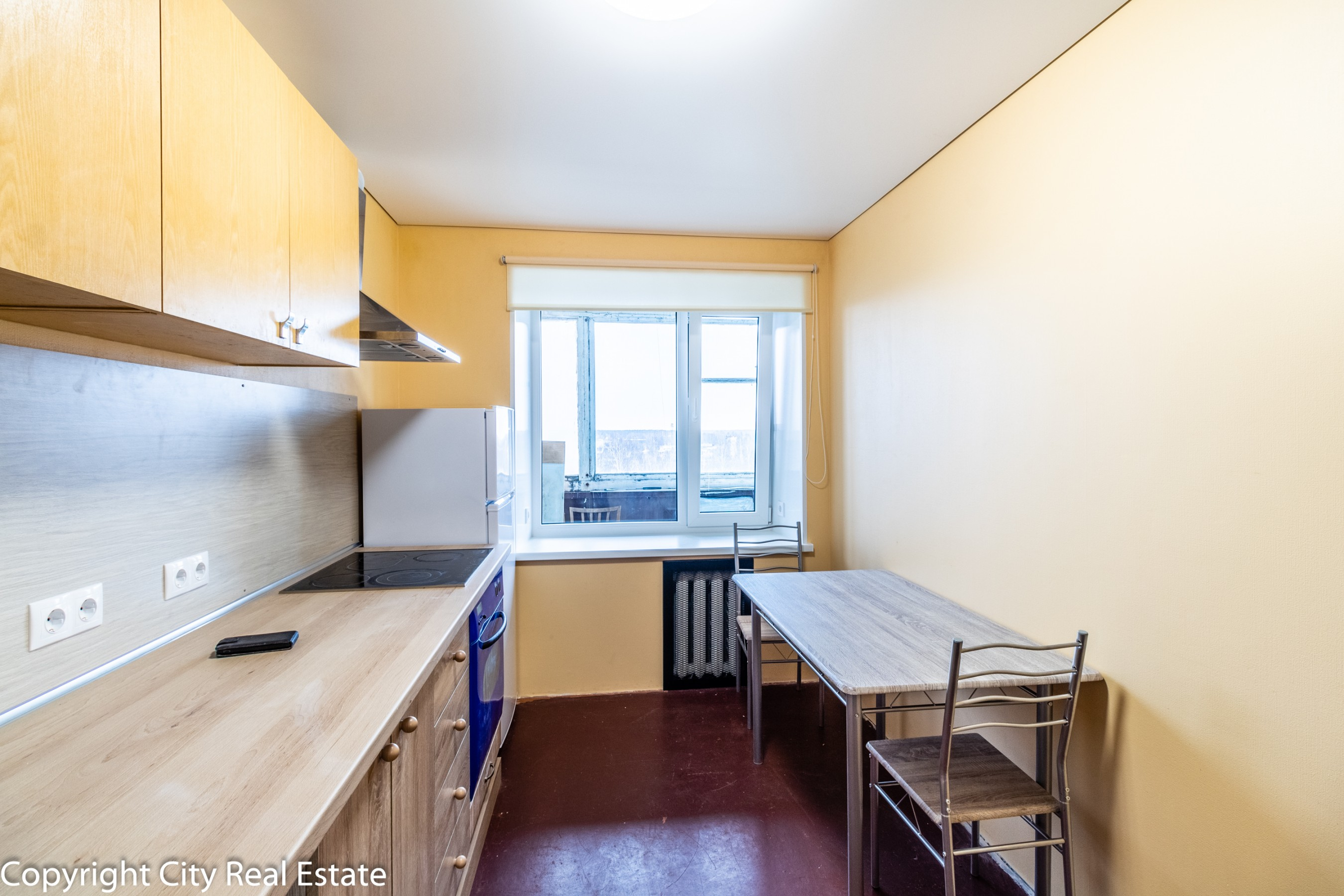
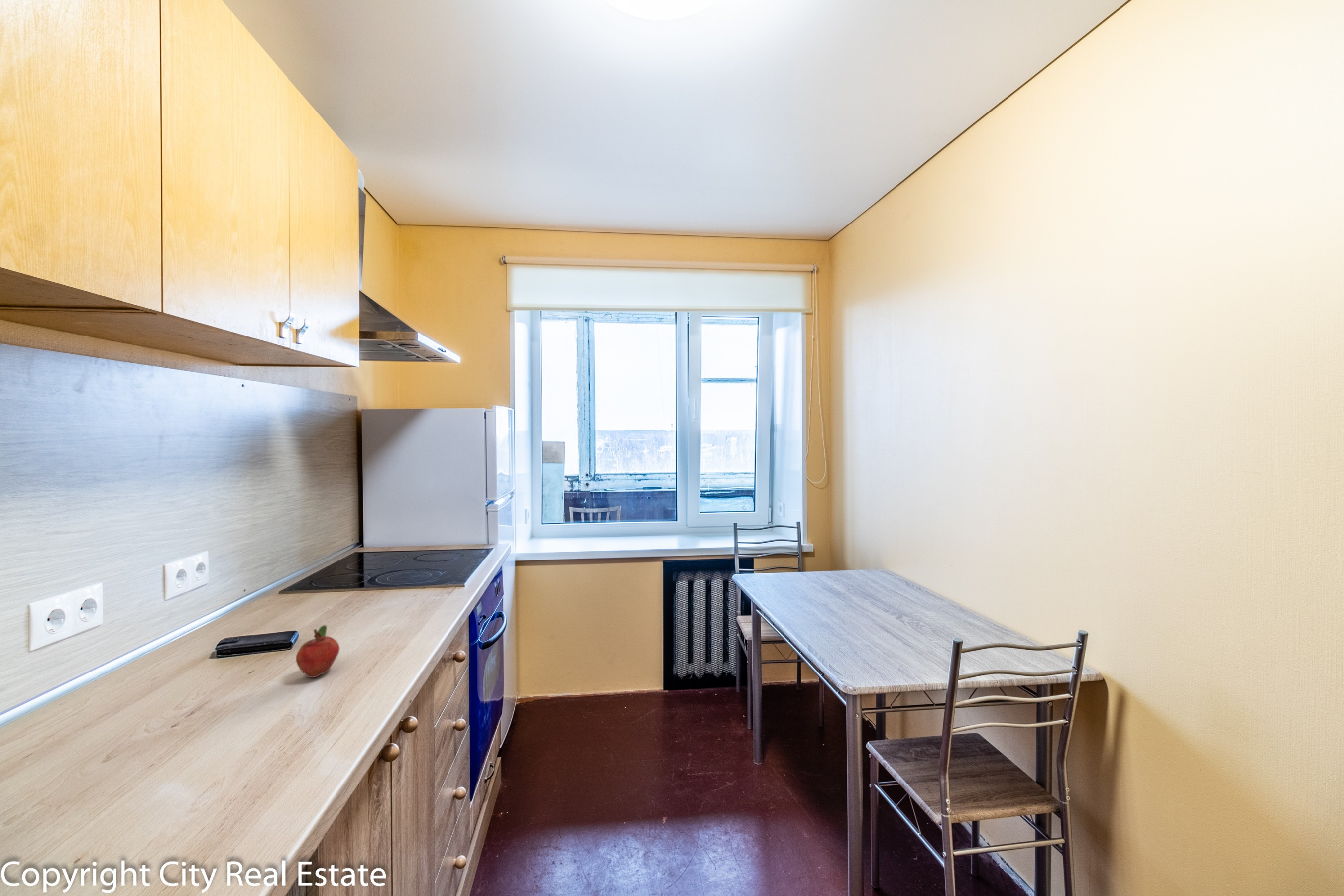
+ fruit [295,625,340,678]
